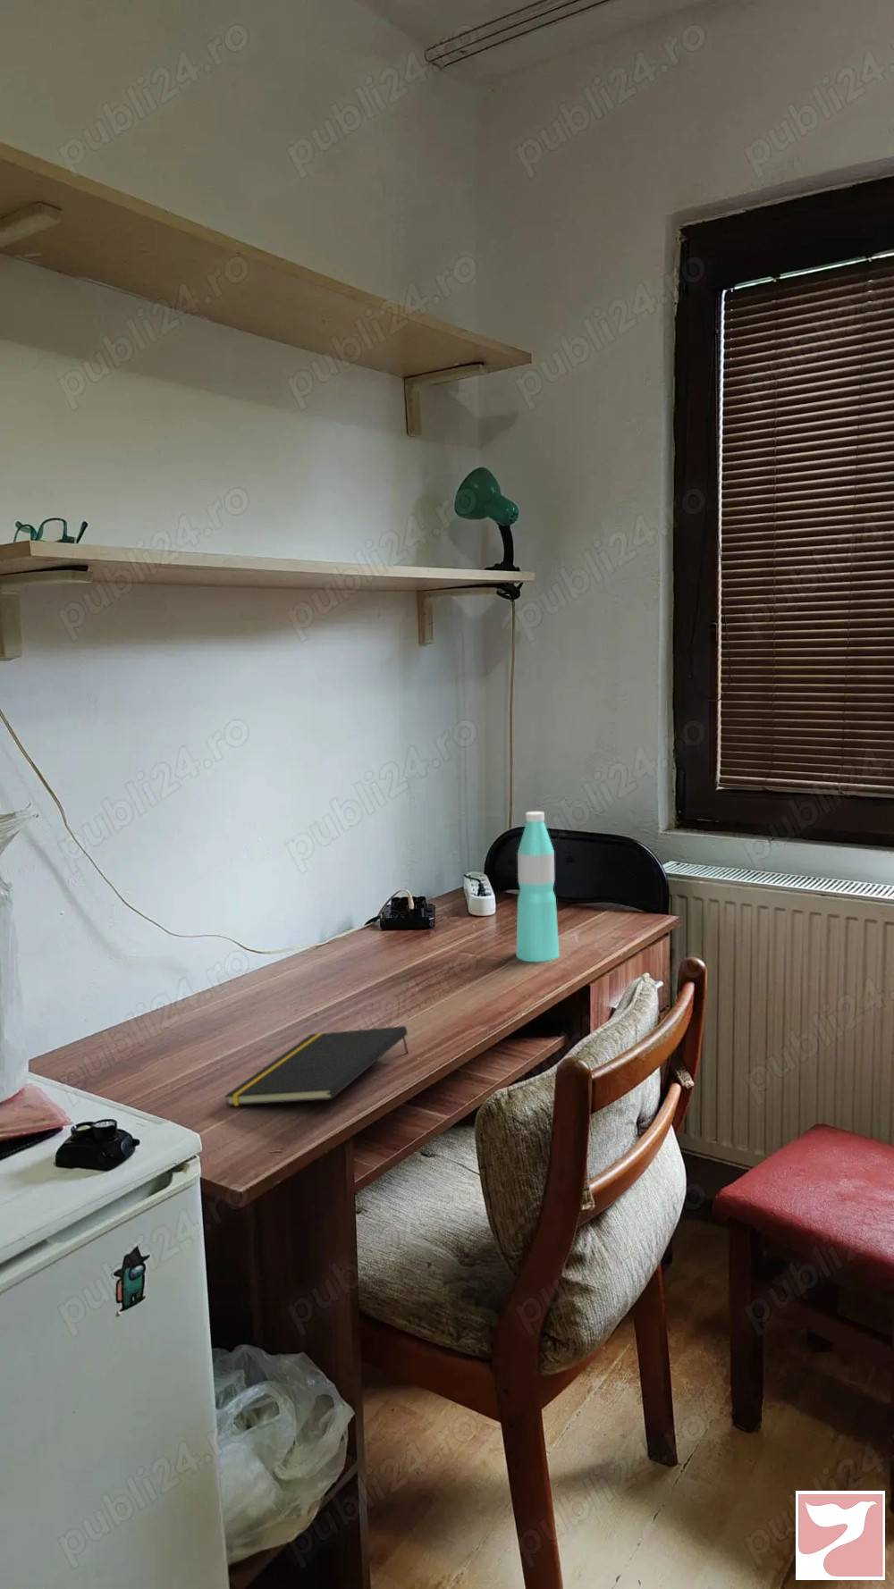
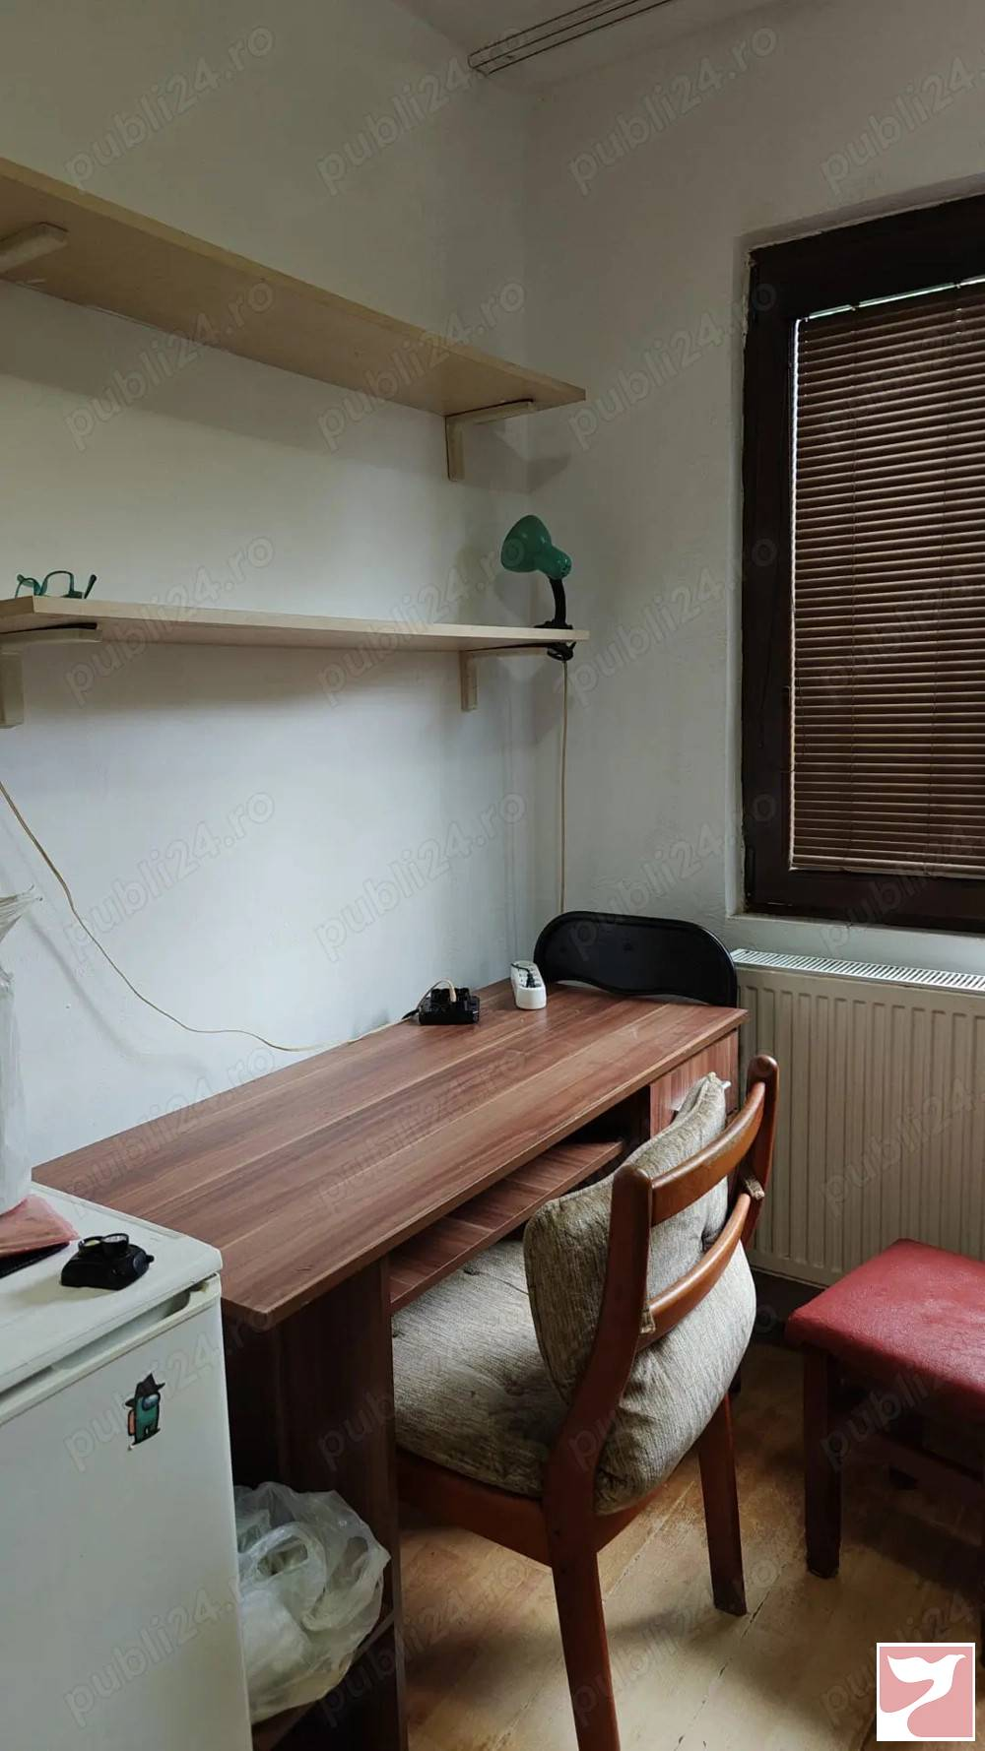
- water bottle [515,811,561,963]
- notepad [224,1025,409,1107]
